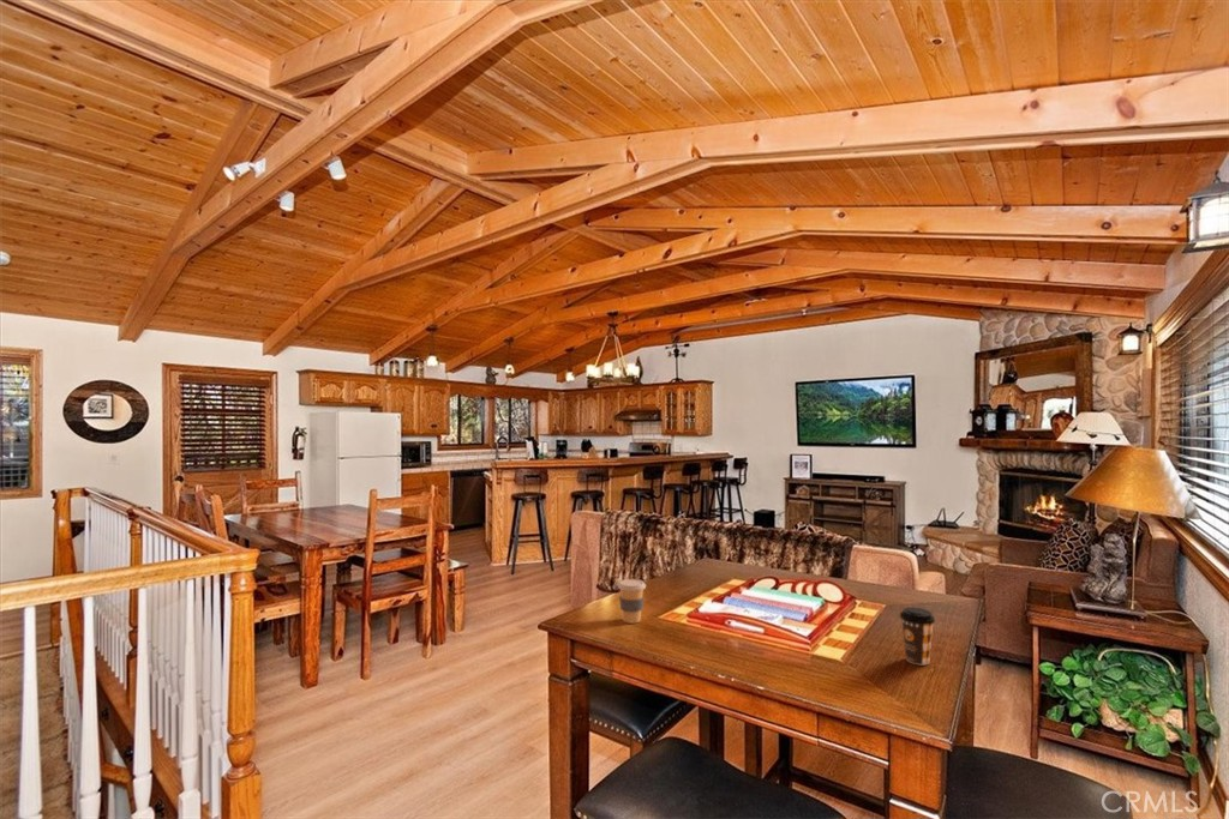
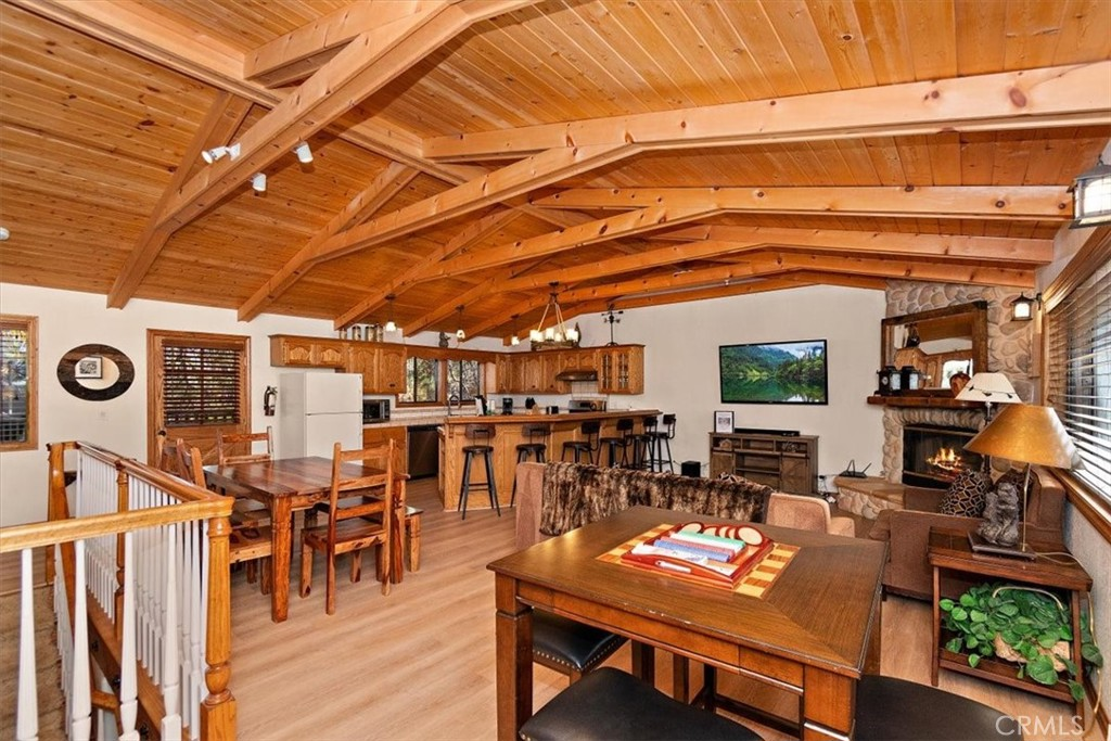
- coffee cup [617,578,647,625]
- coffee cup [899,607,936,667]
